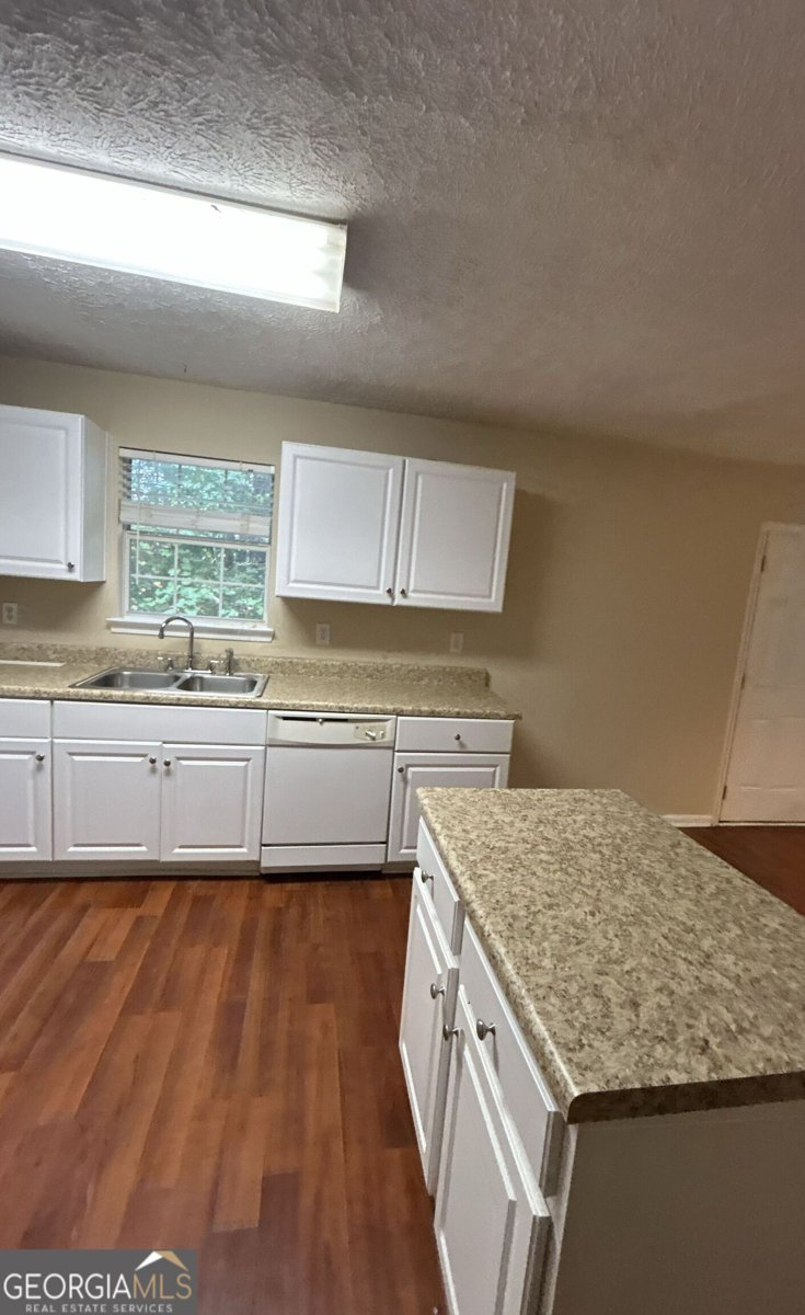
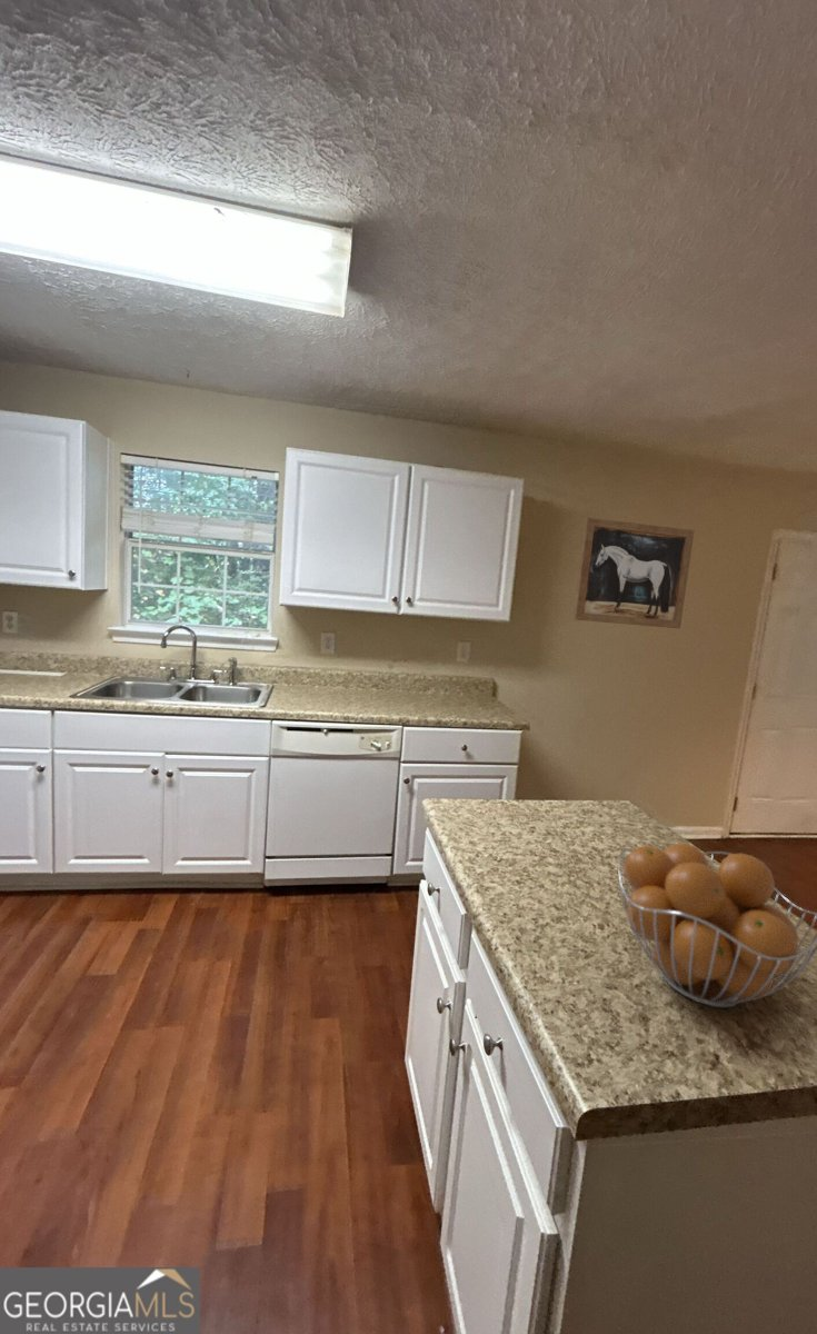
+ wall art [572,517,696,629]
+ fruit basket [617,842,817,1009]
